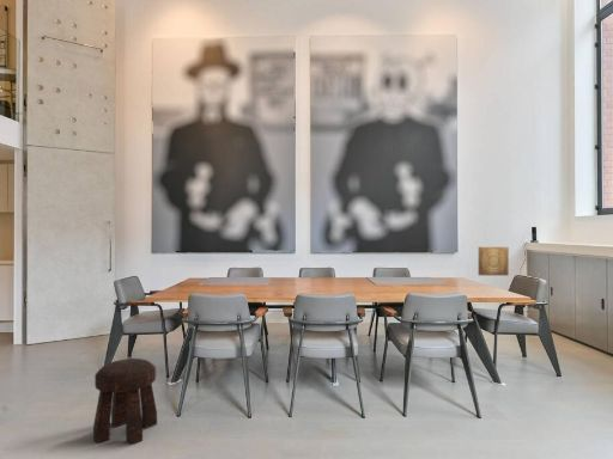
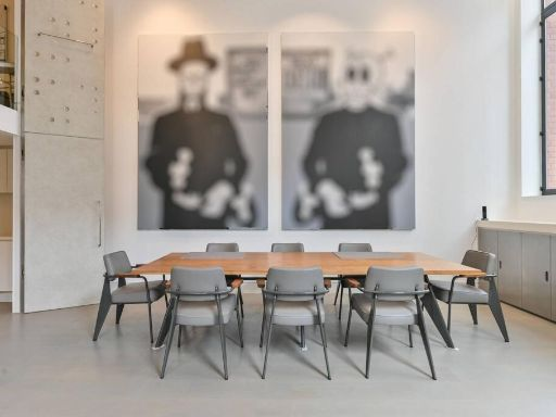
- stool [92,357,158,446]
- wall art [478,246,510,276]
